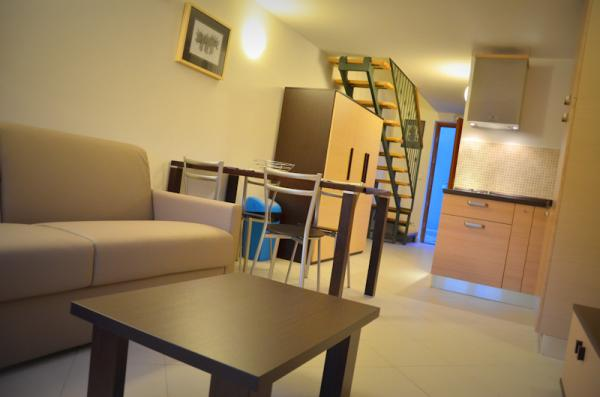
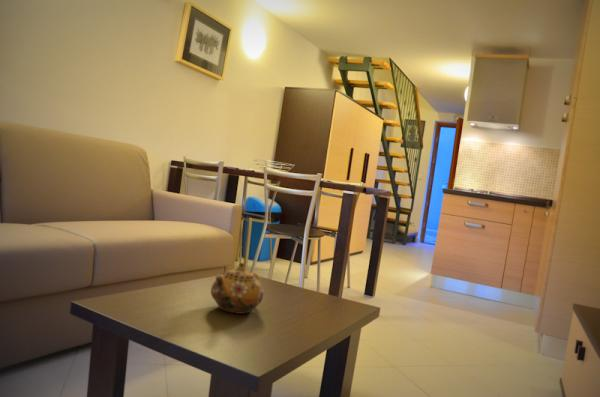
+ teapot [210,262,265,315]
